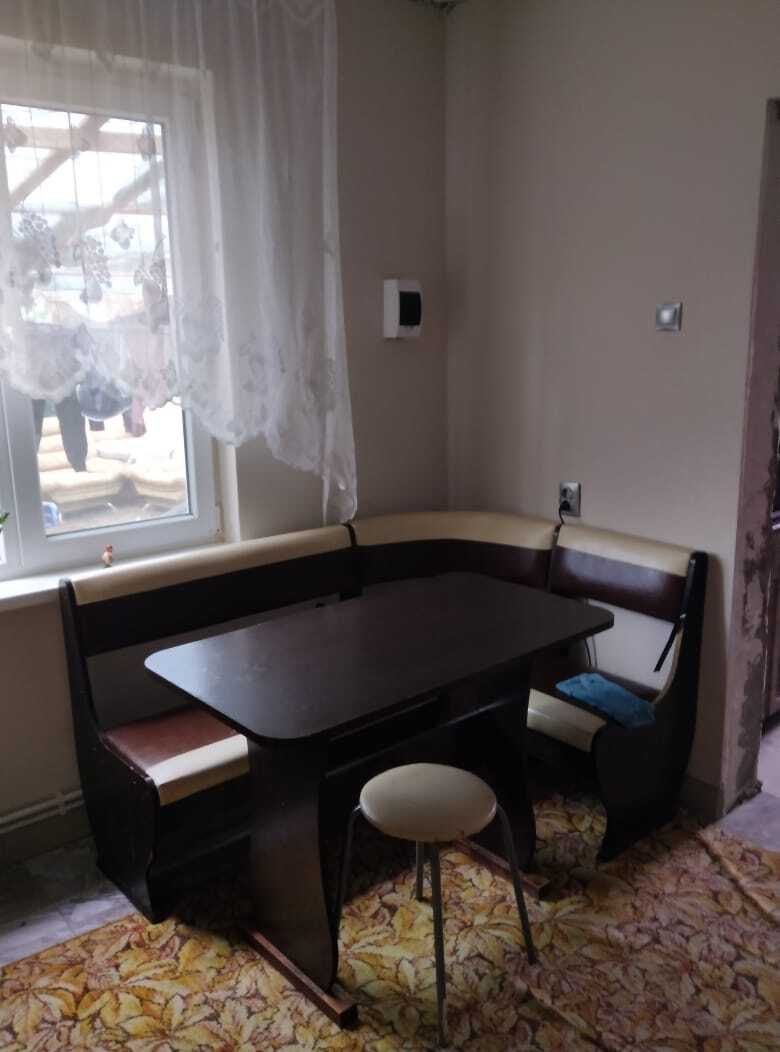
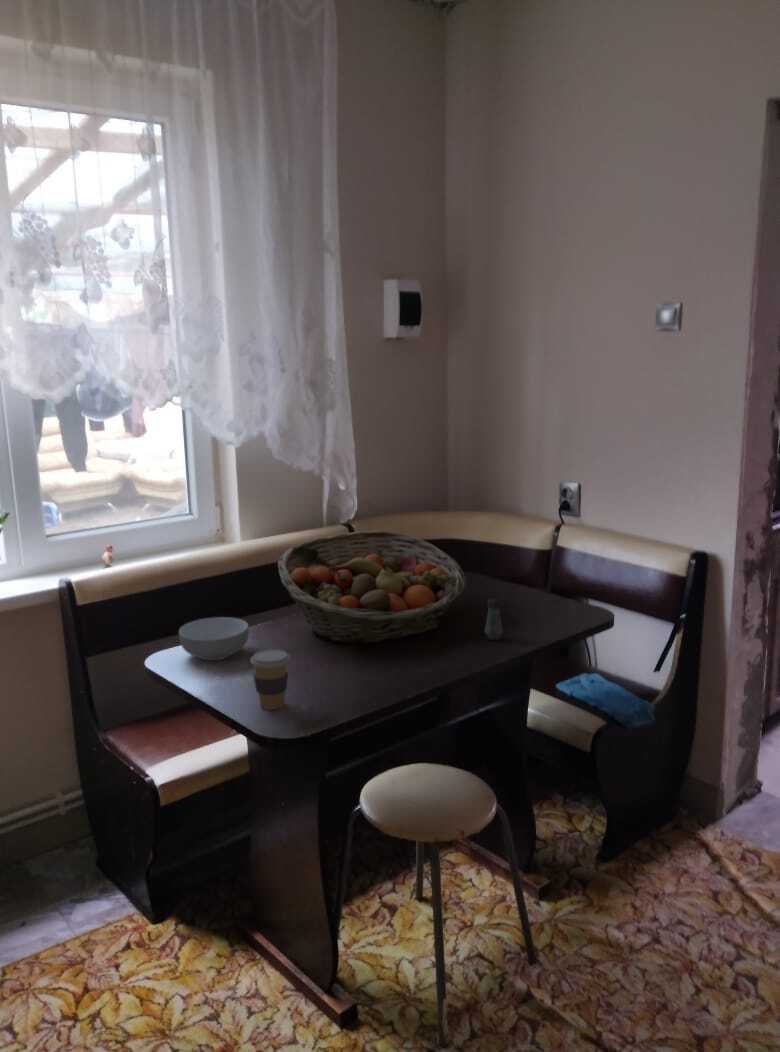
+ cereal bowl [178,616,250,661]
+ salt shaker [484,598,504,641]
+ fruit basket [277,530,467,645]
+ coffee cup [249,648,291,710]
